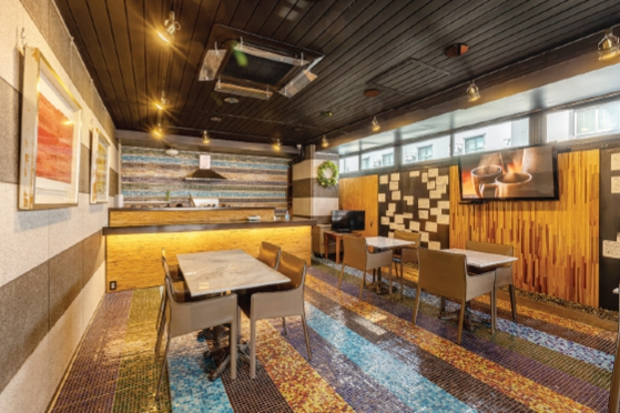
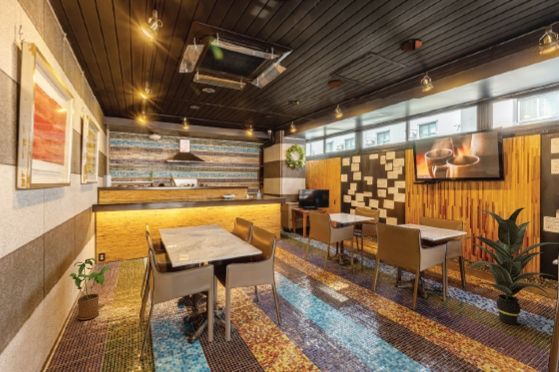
+ house plant [69,257,112,321]
+ indoor plant [463,207,559,326]
